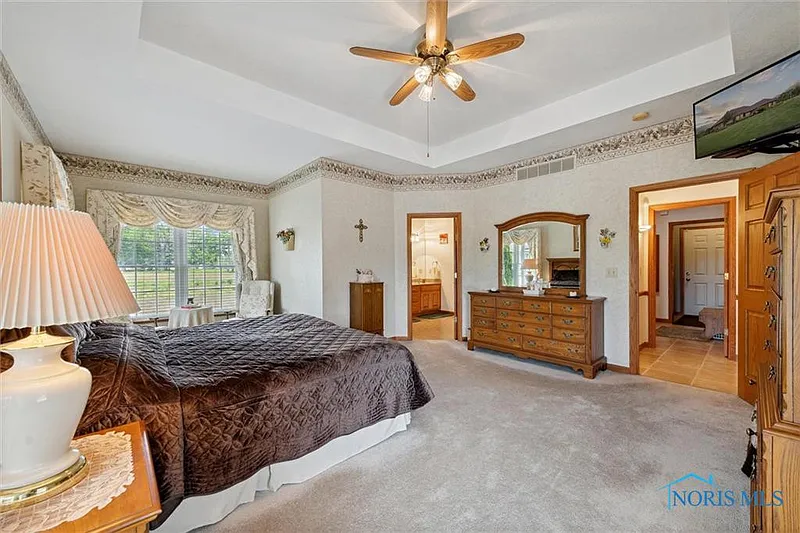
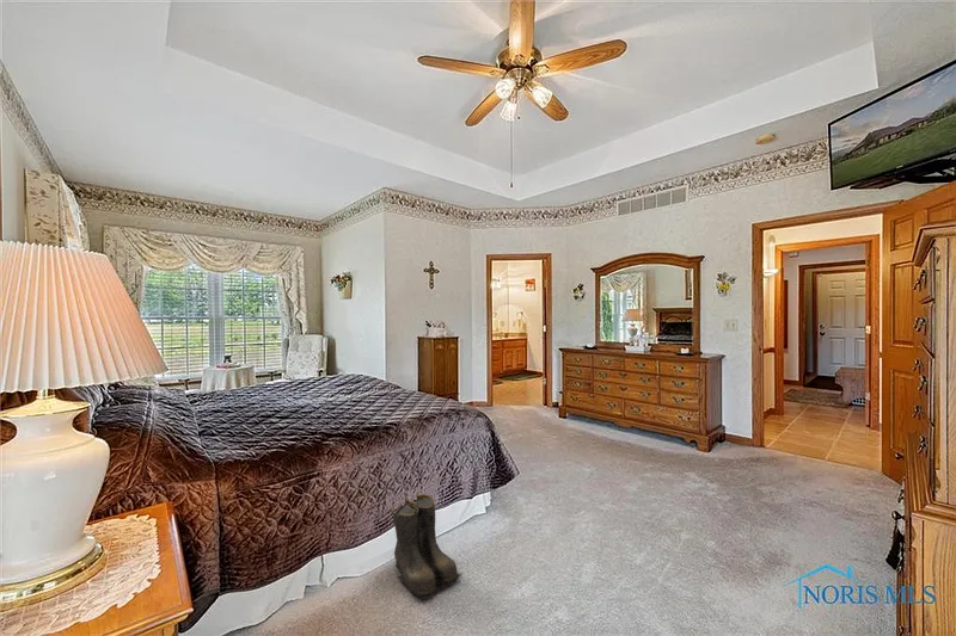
+ boots [390,493,464,600]
